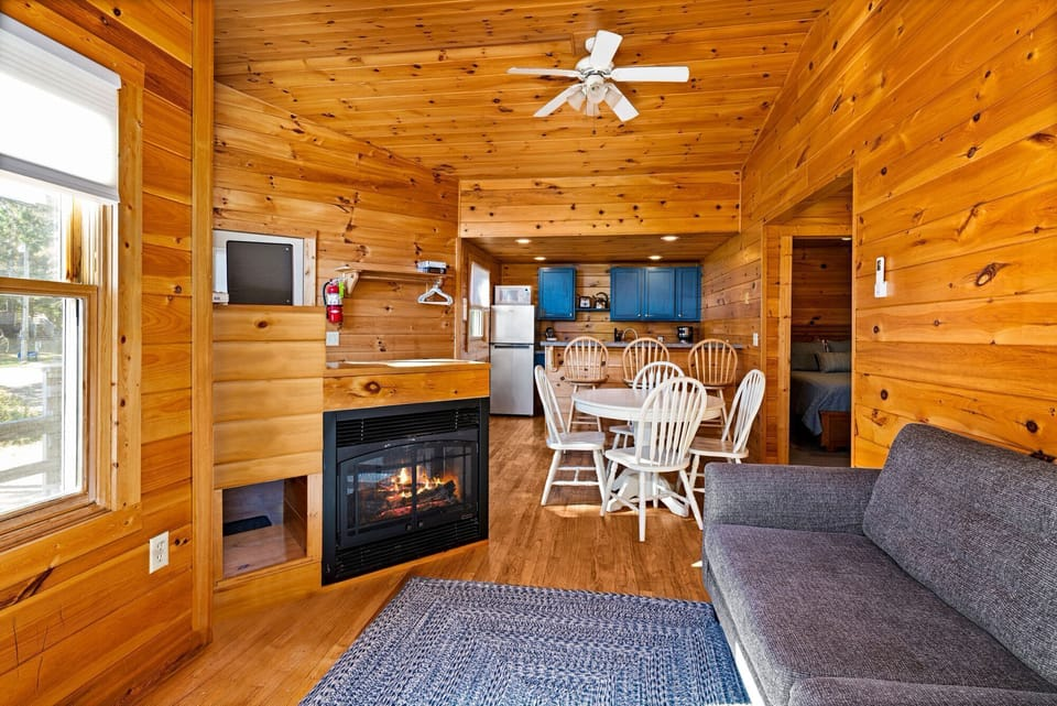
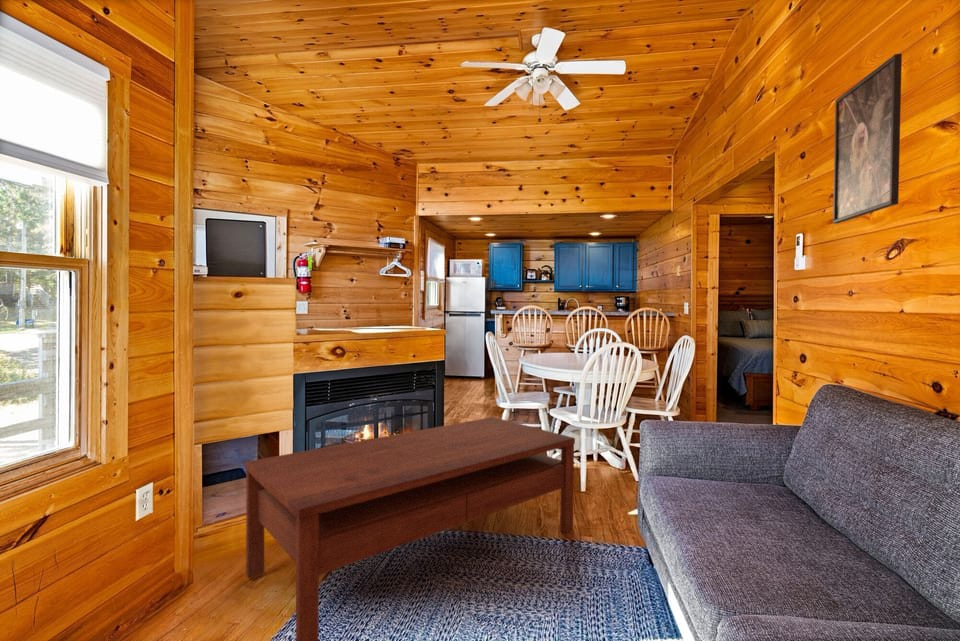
+ coffee table [244,416,576,641]
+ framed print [832,53,903,225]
